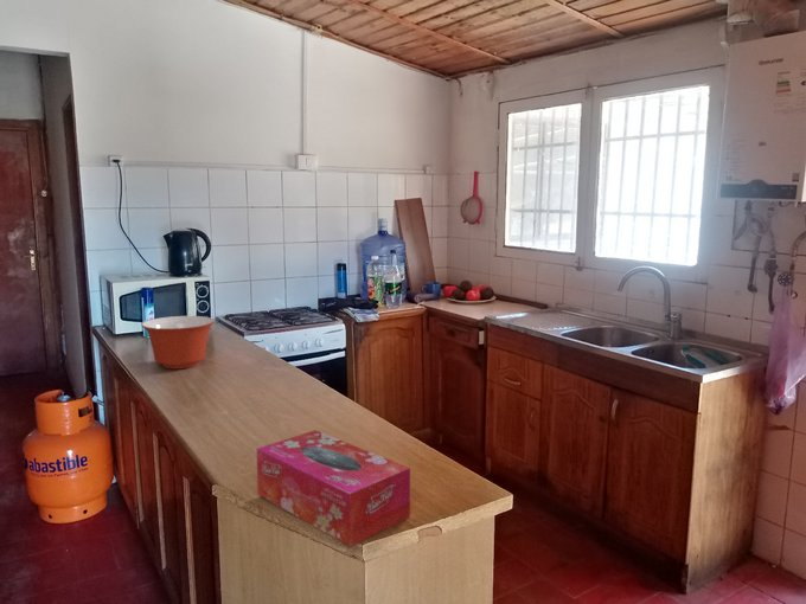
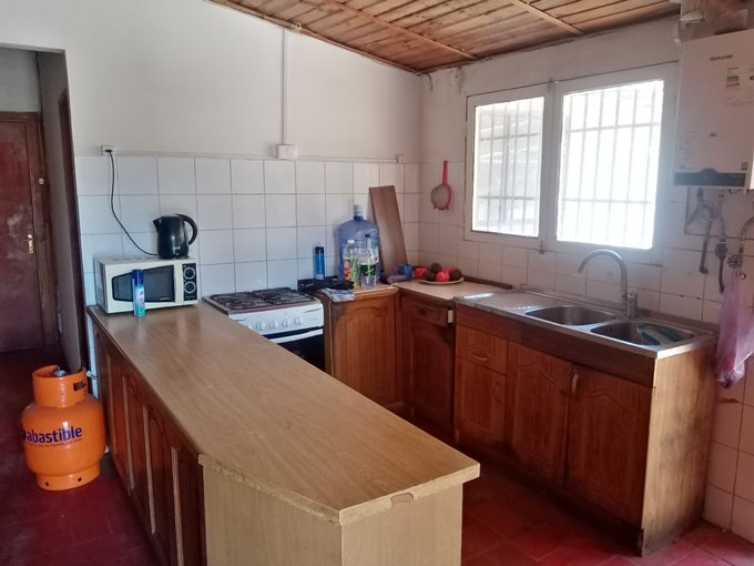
- mixing bowl [140,315,216,370]
- tissue box [256,429,411,548]
